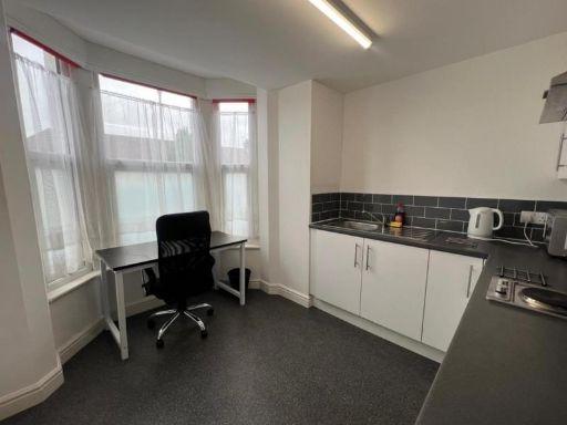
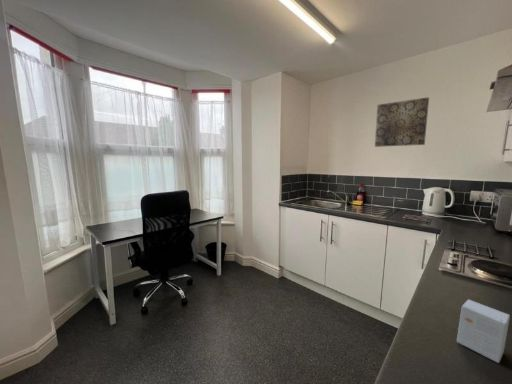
+ small box [456,298,511,364]
+ wall art [374,96,430,148]
